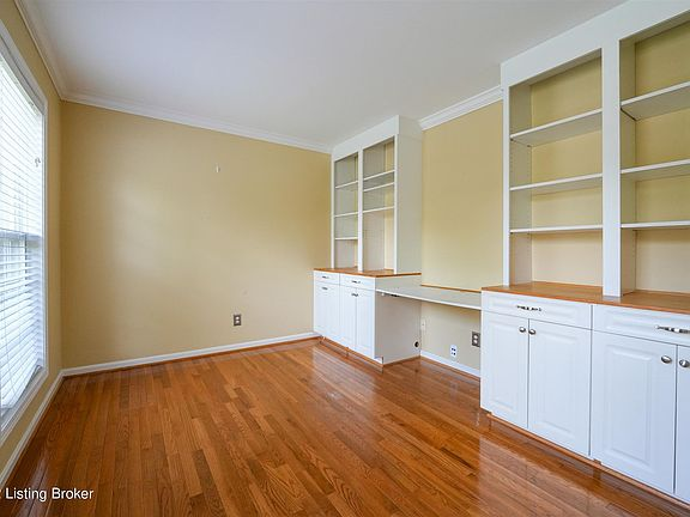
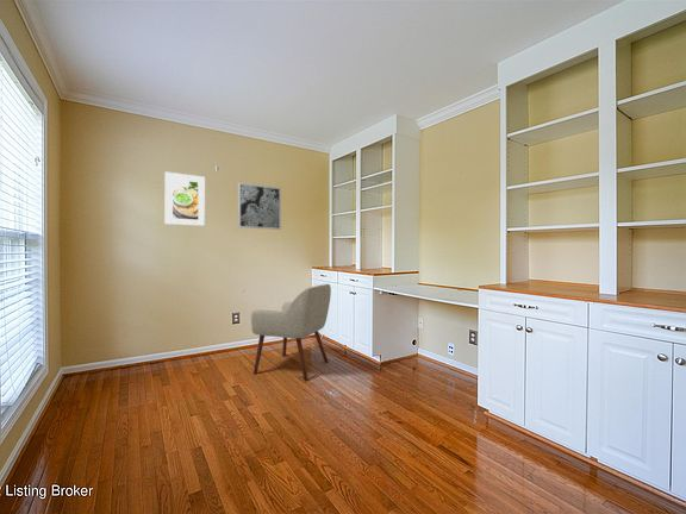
+ chair [250,283,332,381]
+ wall art [237,182,282,231]
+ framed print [164,171,206,227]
